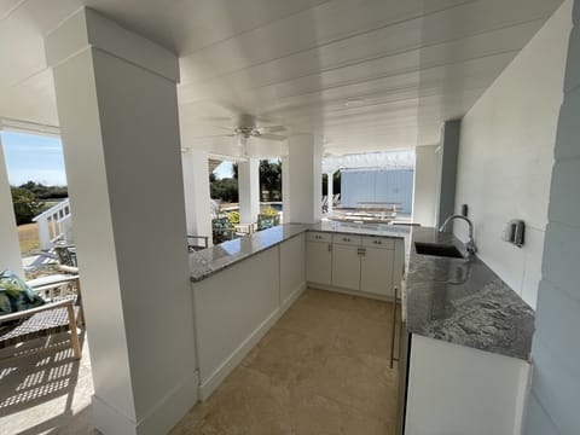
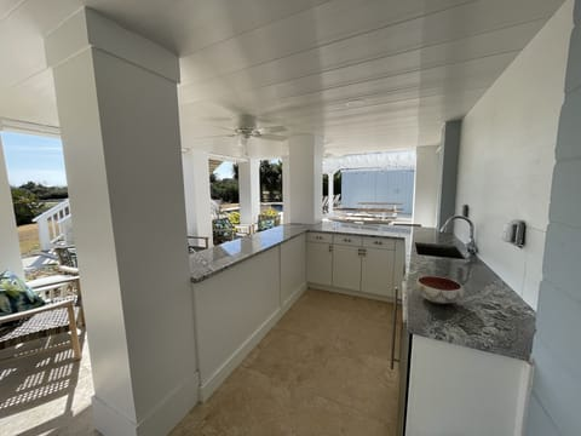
+ bowl [414,275,465,305]
